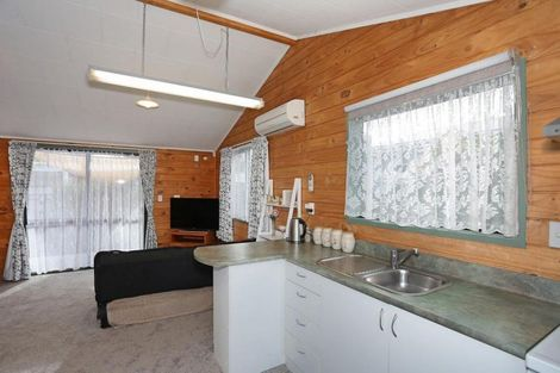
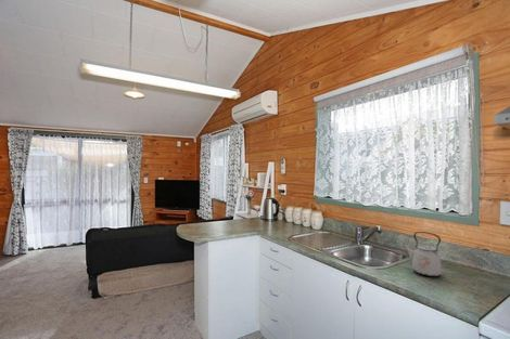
+ kettle [404,231,443,277]
